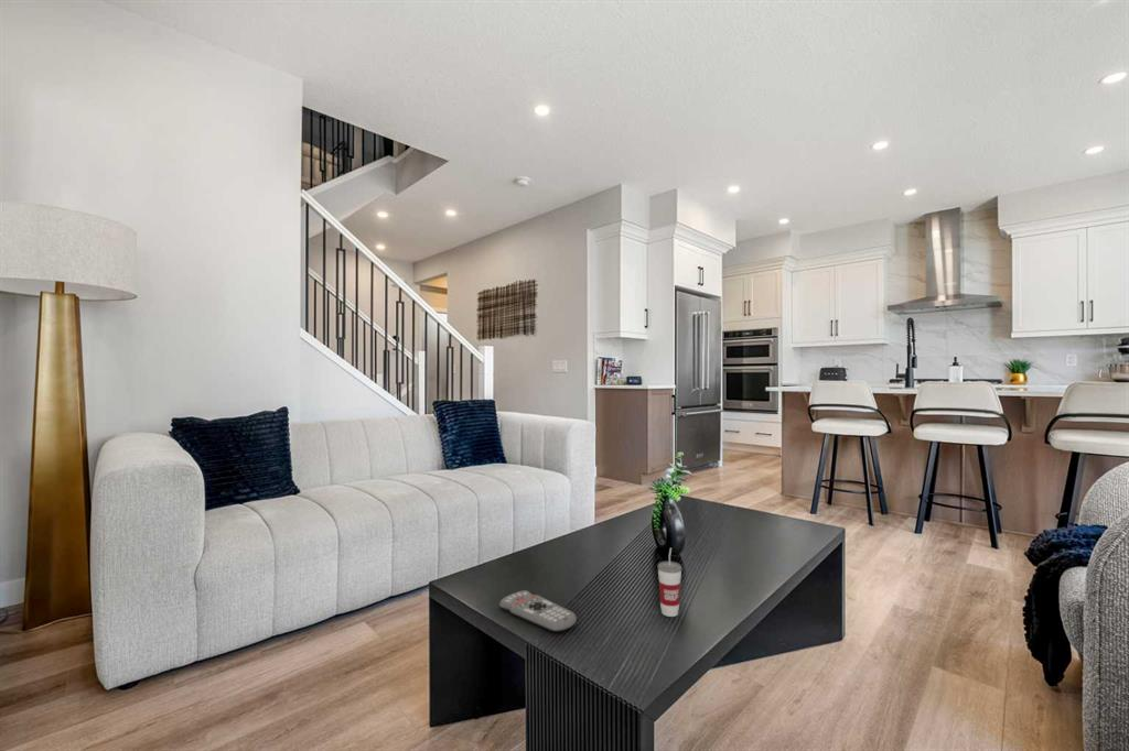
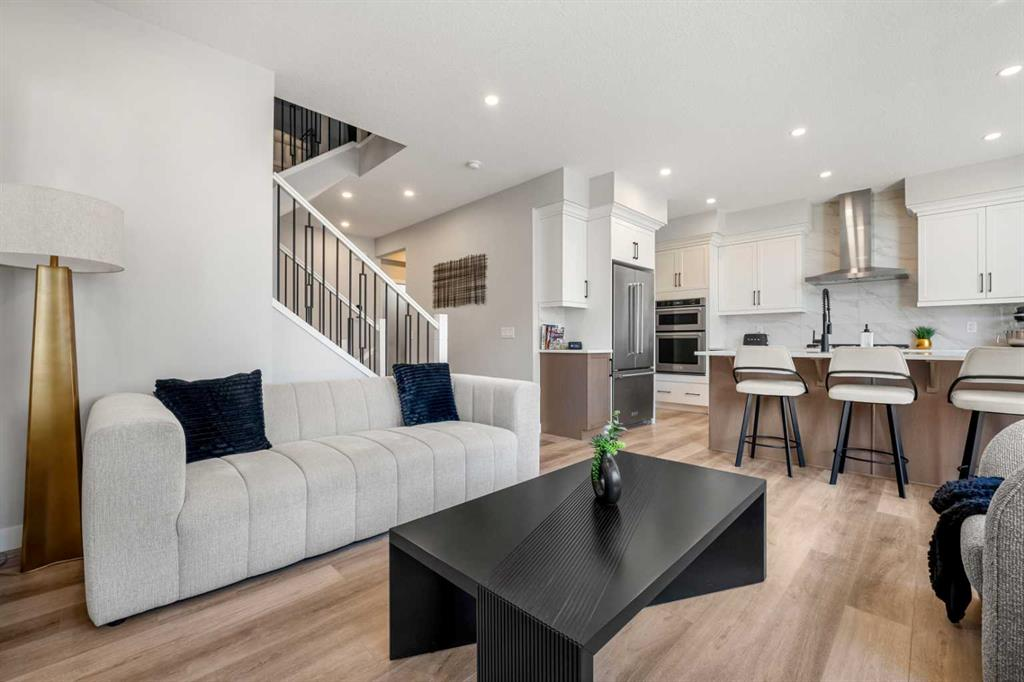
- remote control [498,589,578,633]
- cup [657,547,682,618]
